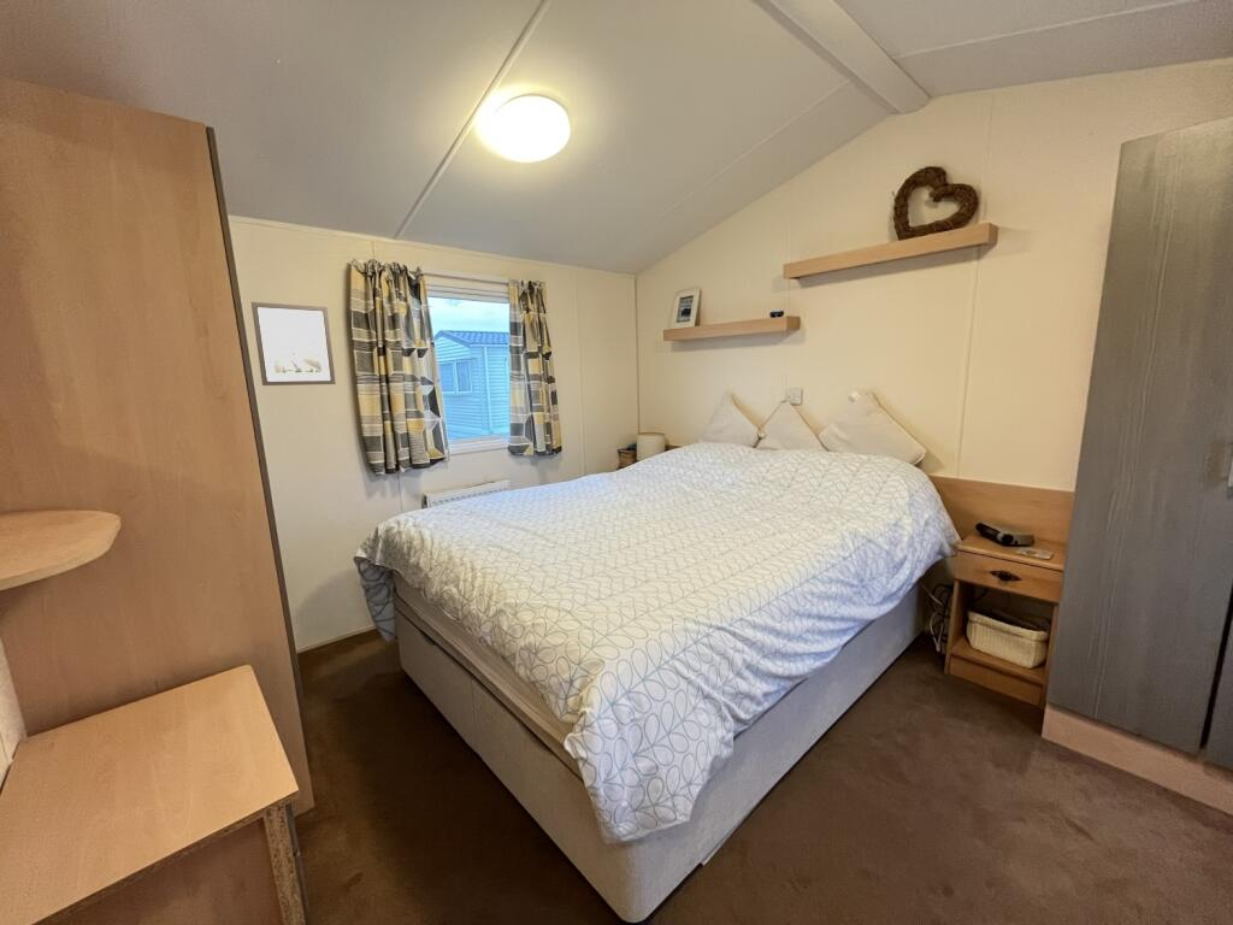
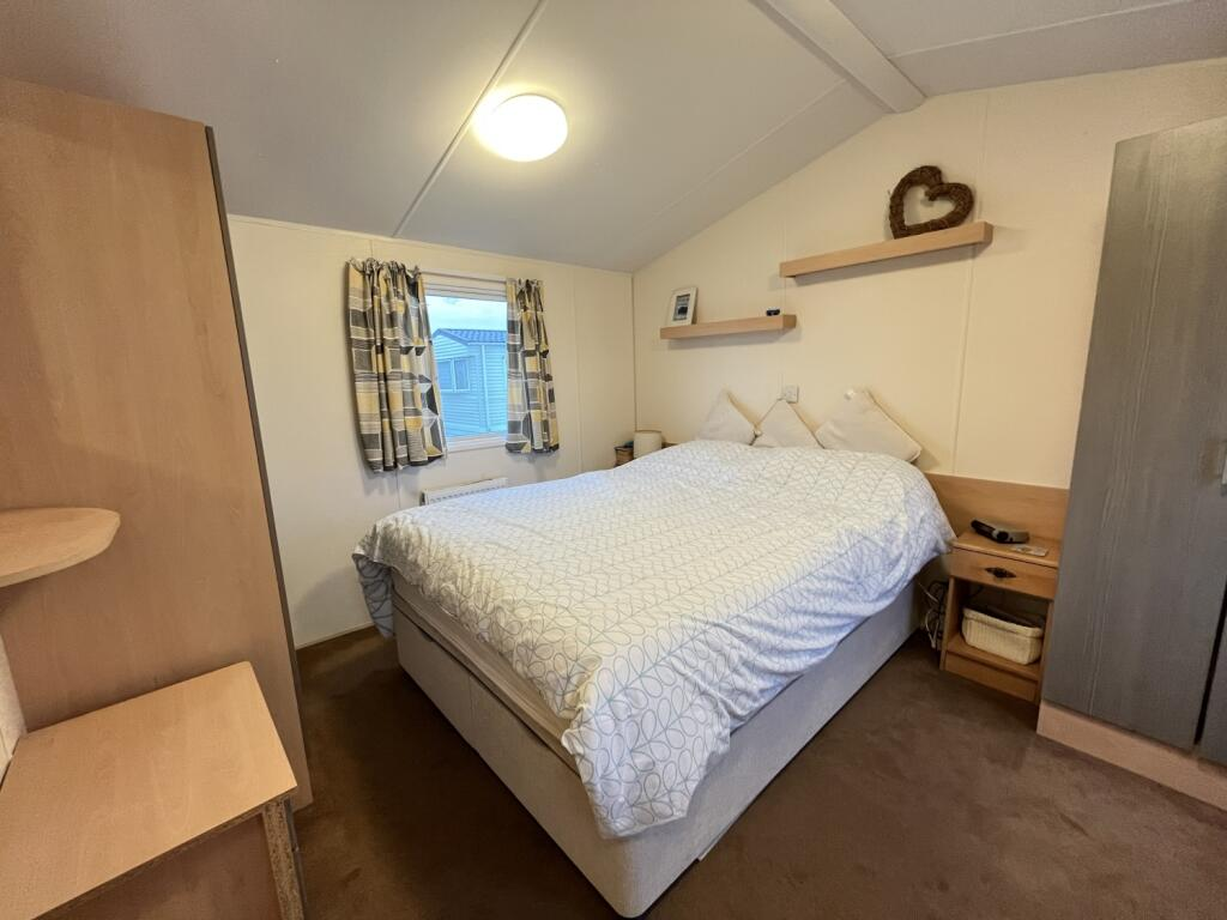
- wall art [250,301,337,387]
